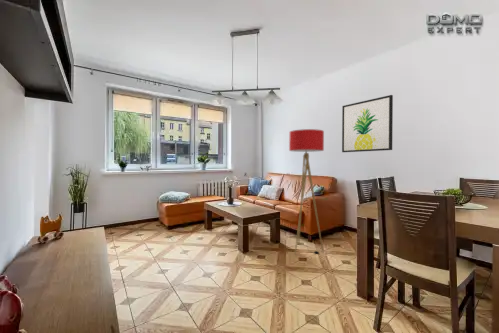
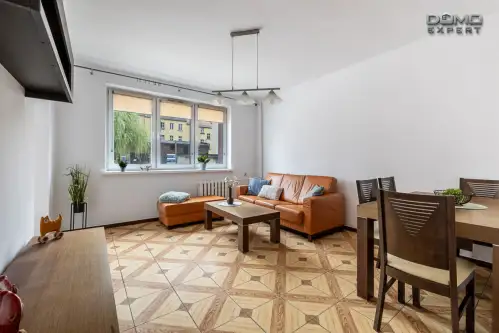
- floor lamp [288,128,325,255]
- wall art [341,94,394,153]
